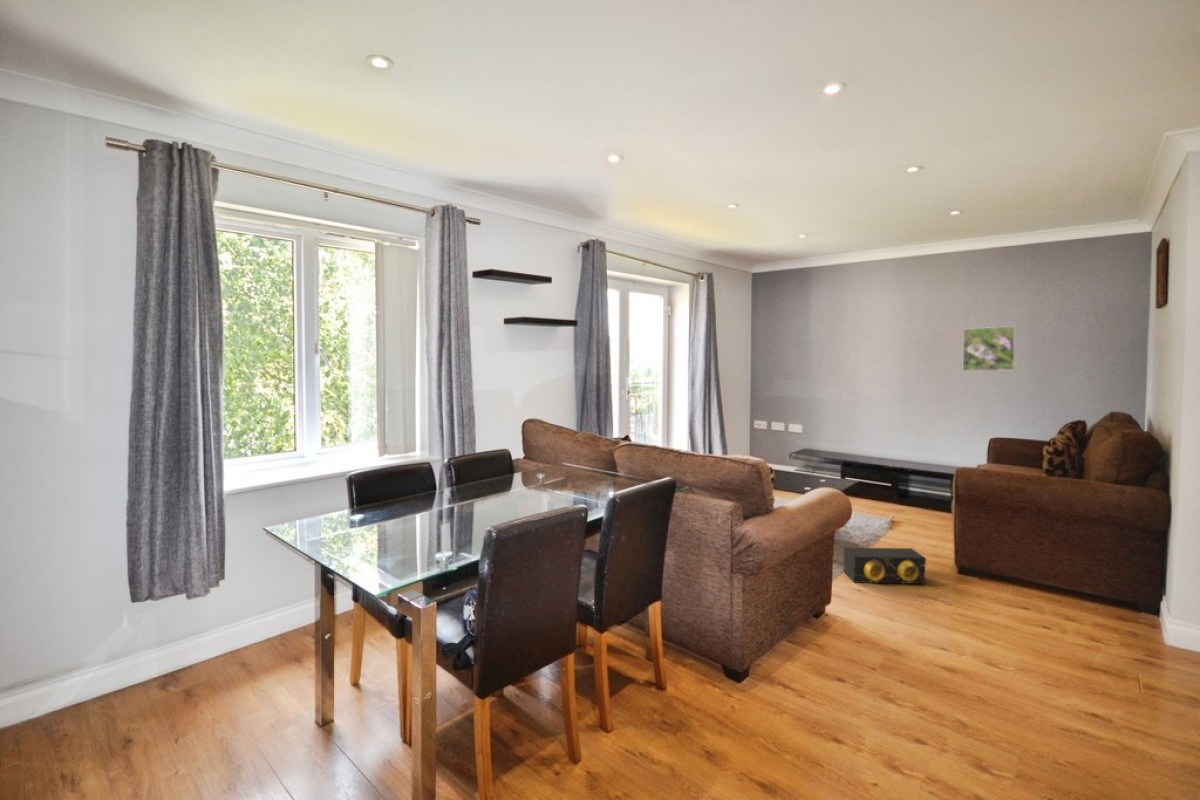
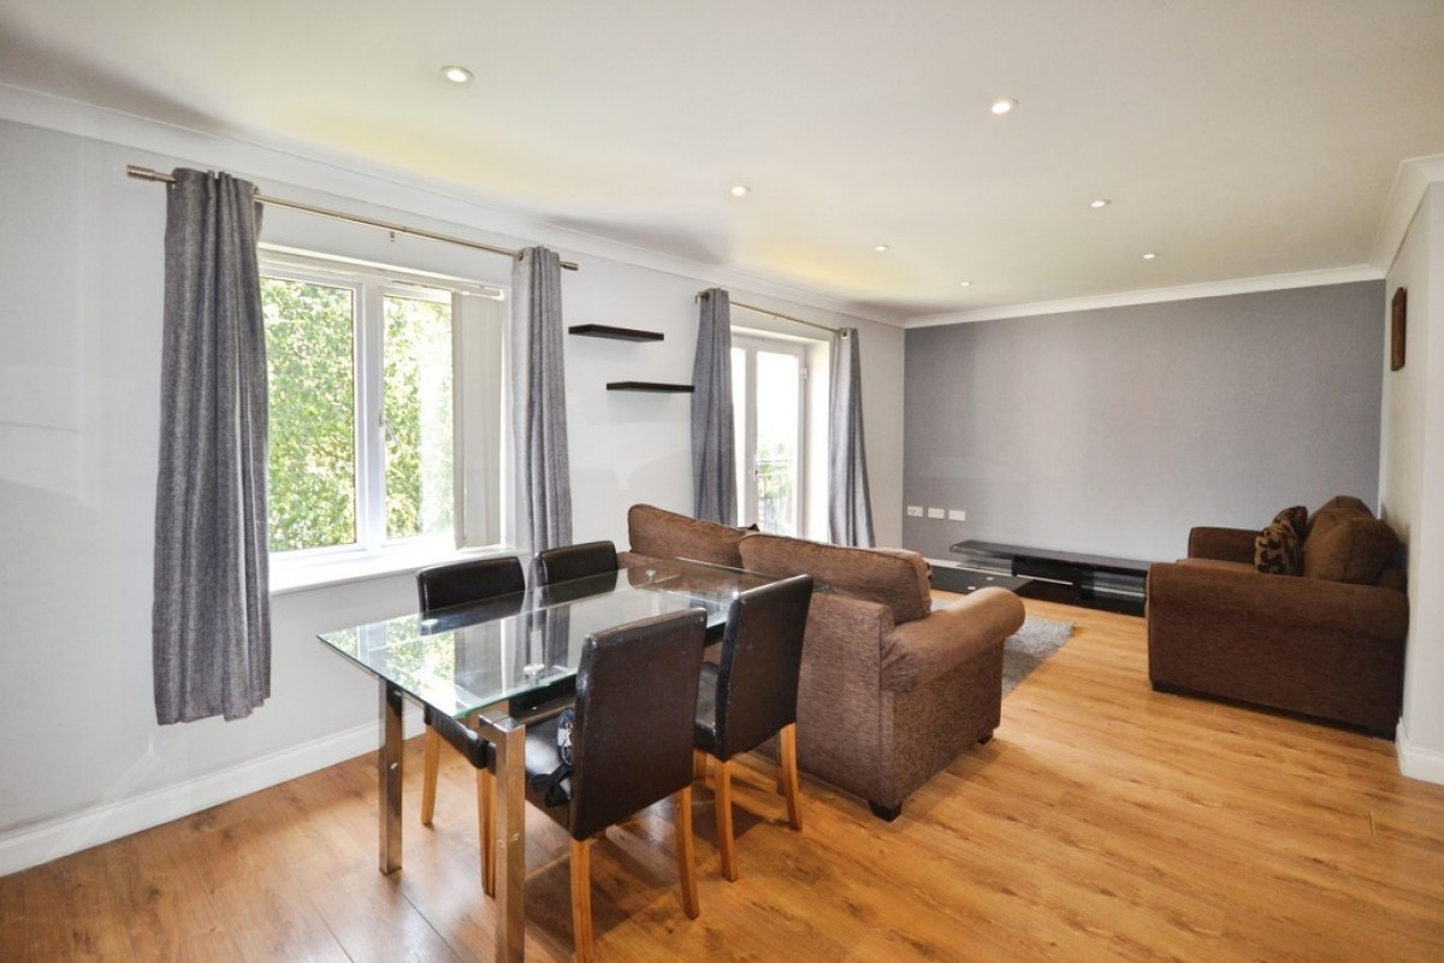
- speaker [842,546,927,585]
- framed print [962,325,1017,372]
